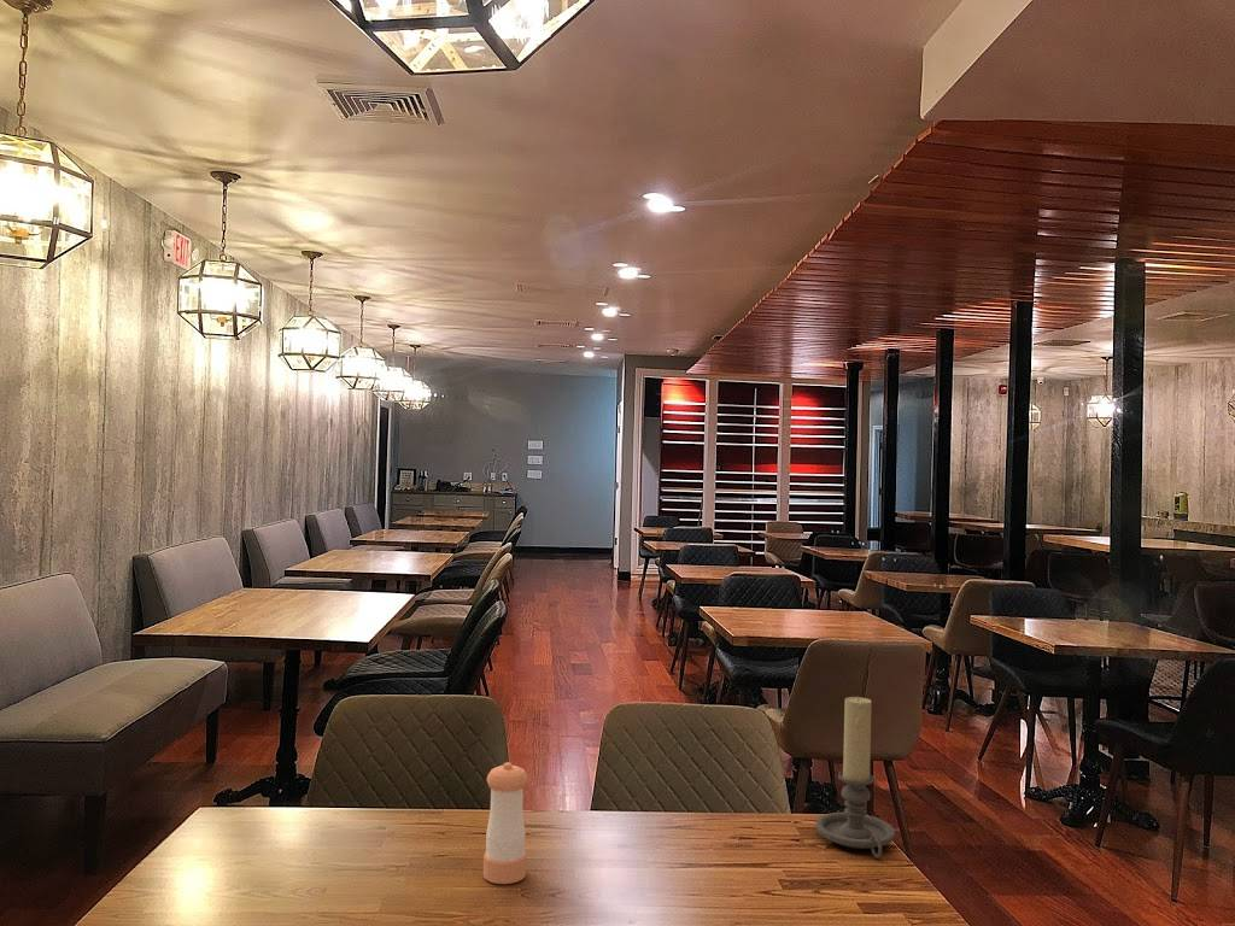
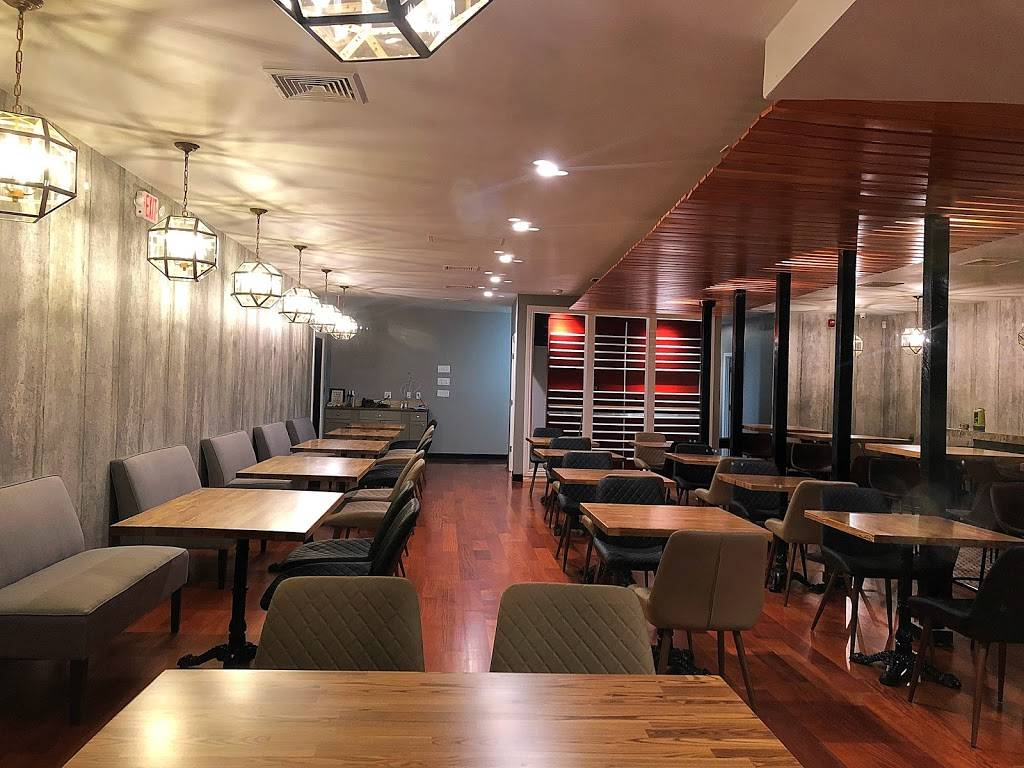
- candle holder [814,696,896,860]
- pepper shaker [482,761,529,885]
